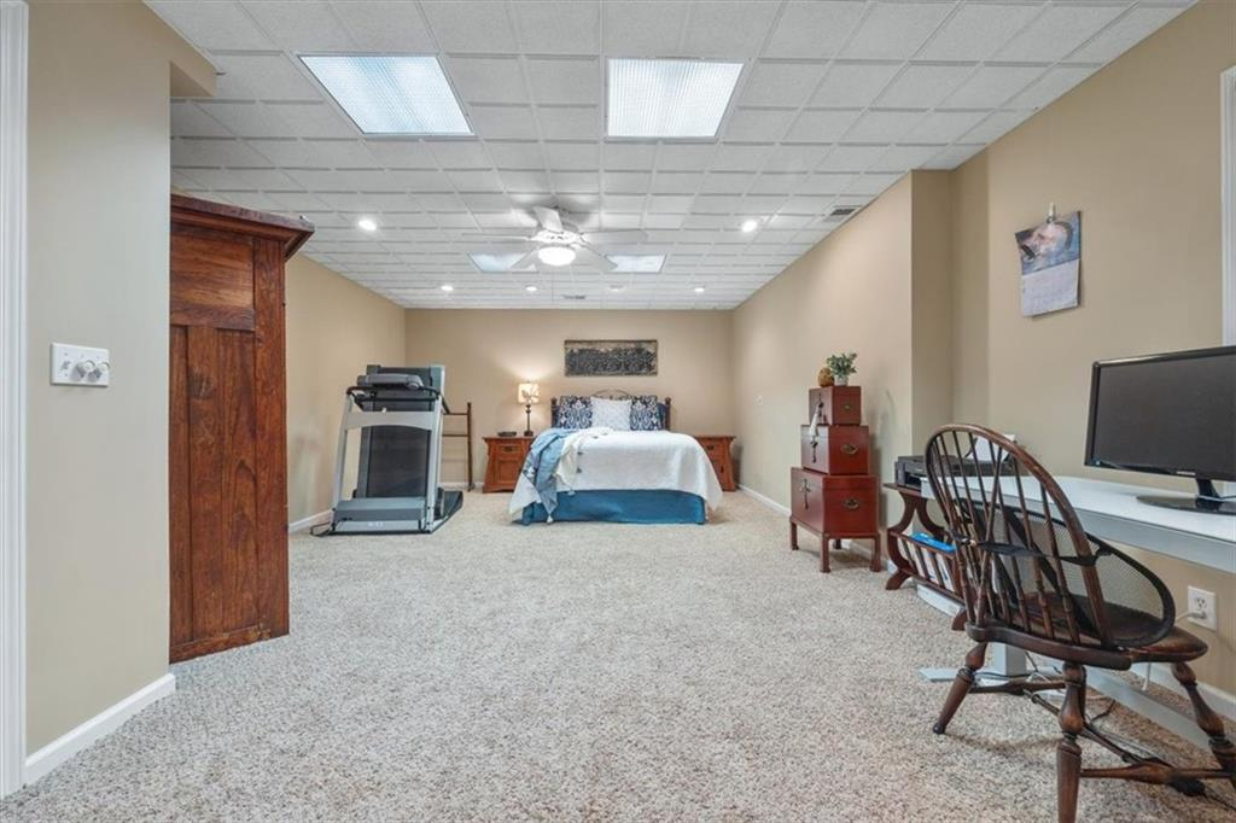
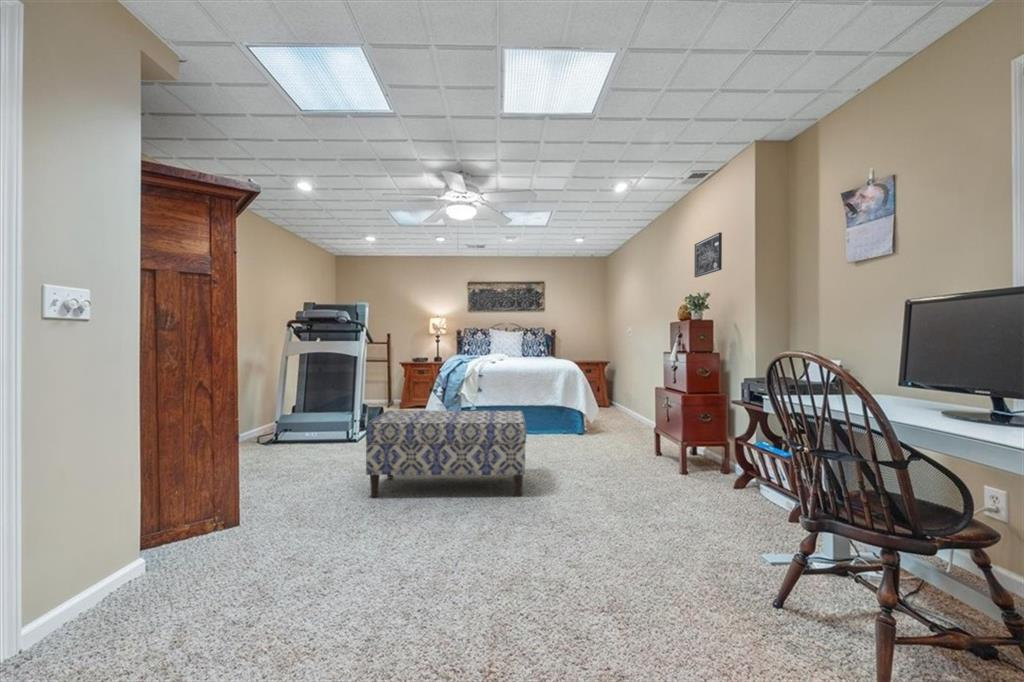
+ bench [365,410,527,498]
+ wall art [694,231,723,278]
